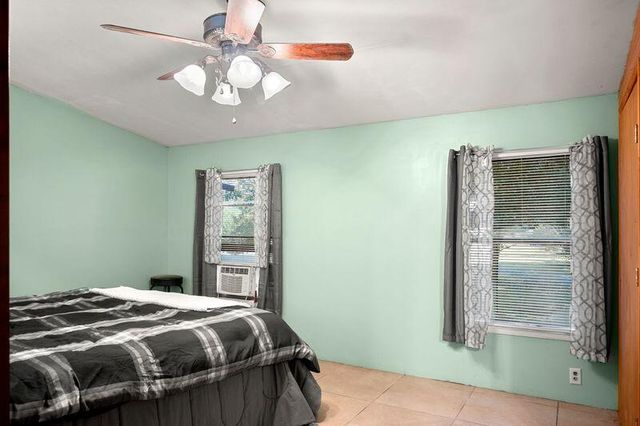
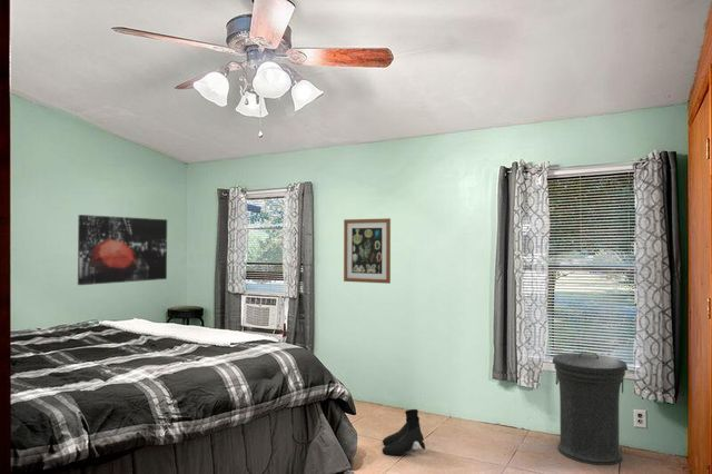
+ trash can [551,350,629,466]
+ wall art [343,217,392,285]
+ wall art [77,214,168,286]
+ boots [380,408,426,456]
